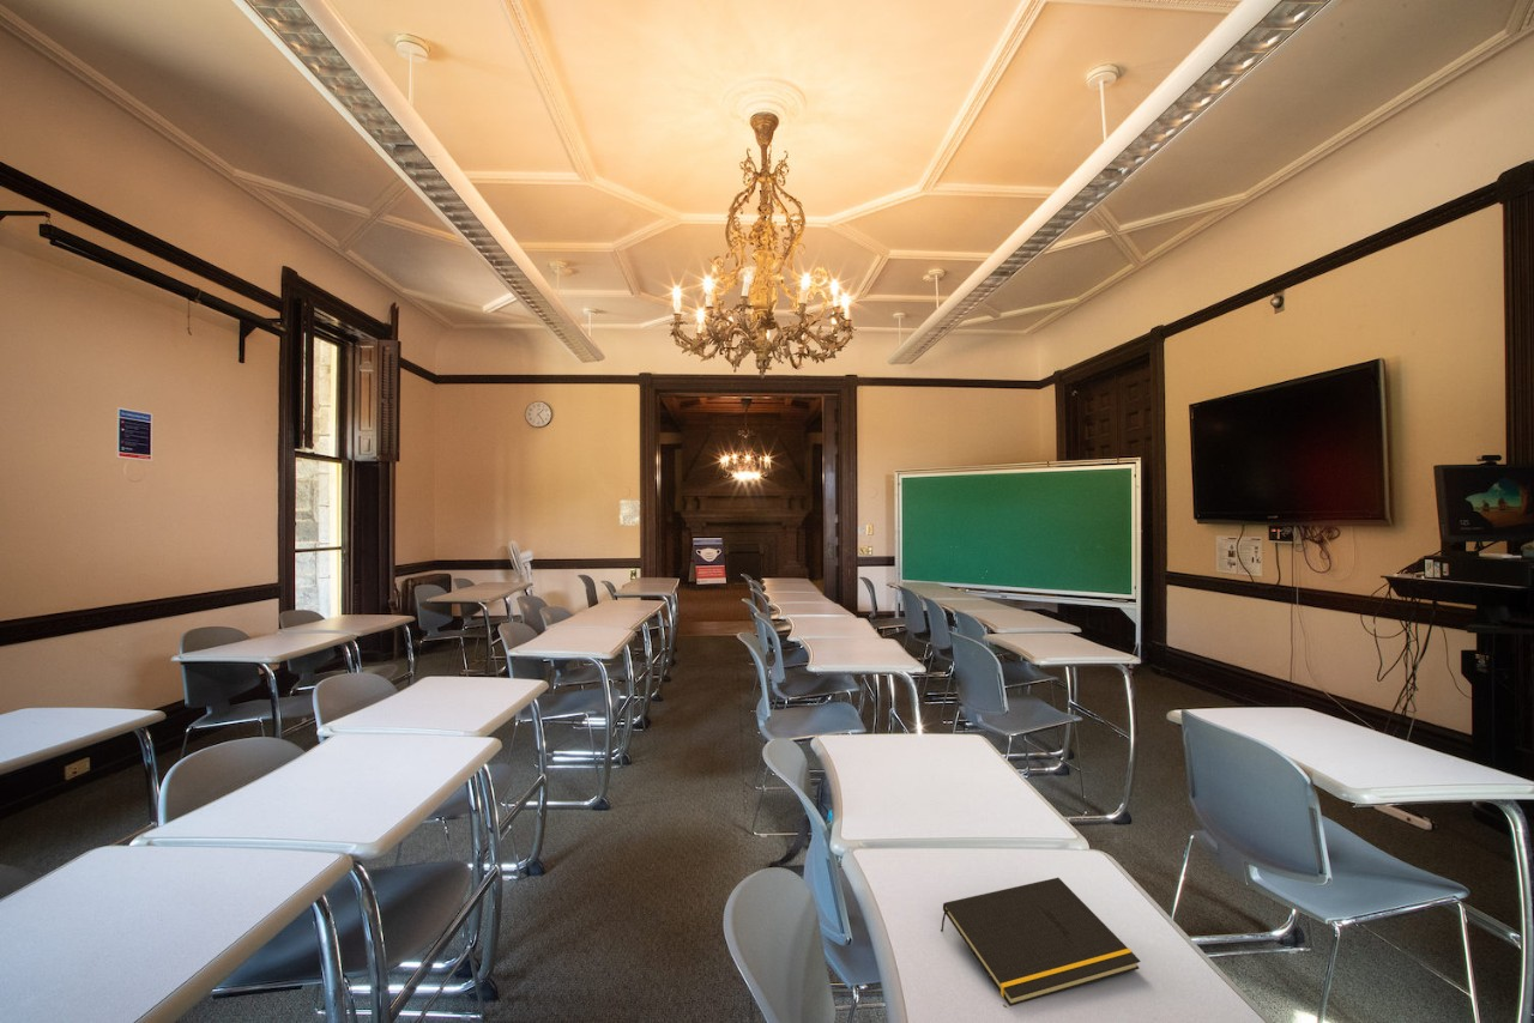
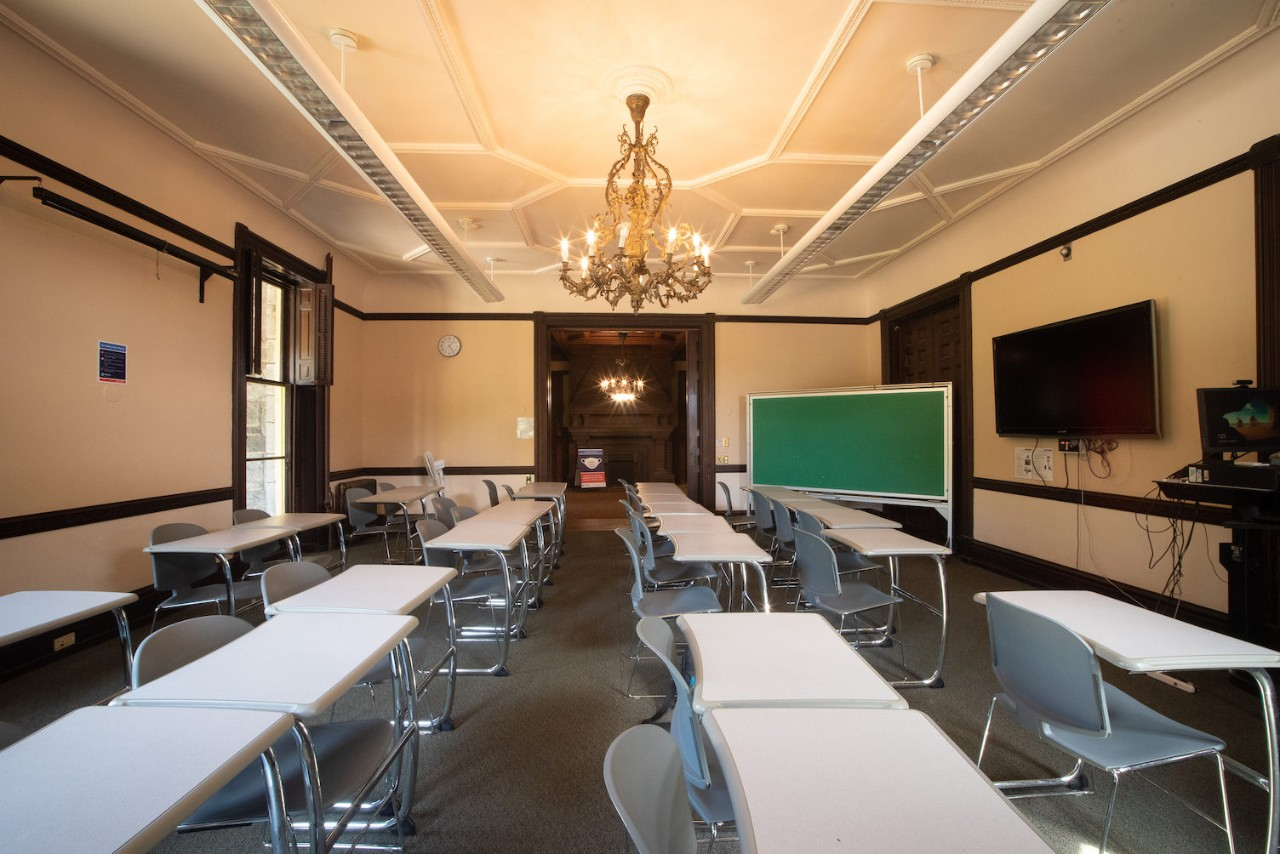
- notepad [940,877,1142,1007]
